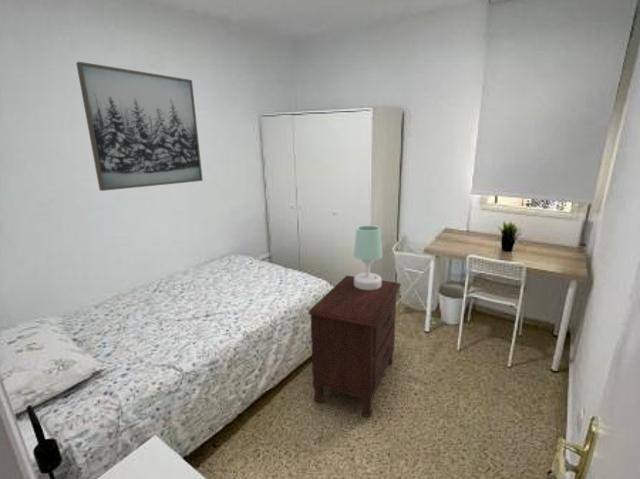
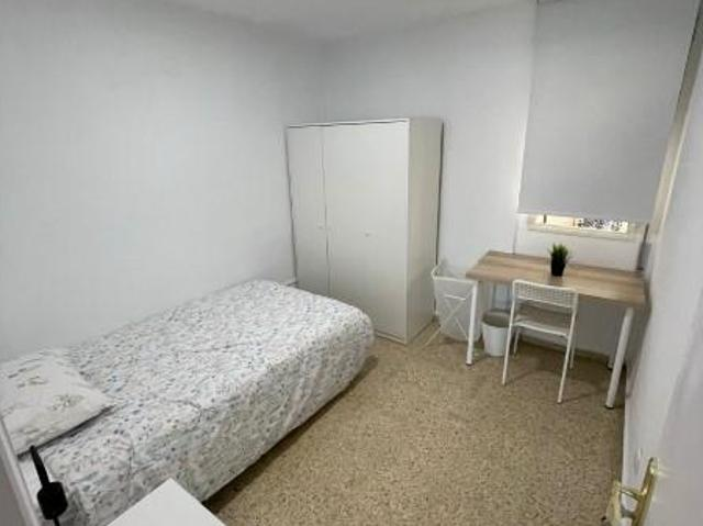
- table lamp [353,225,384,290]
- wall art [75,61,204,192]
- nightstand [307,274,402,418]
